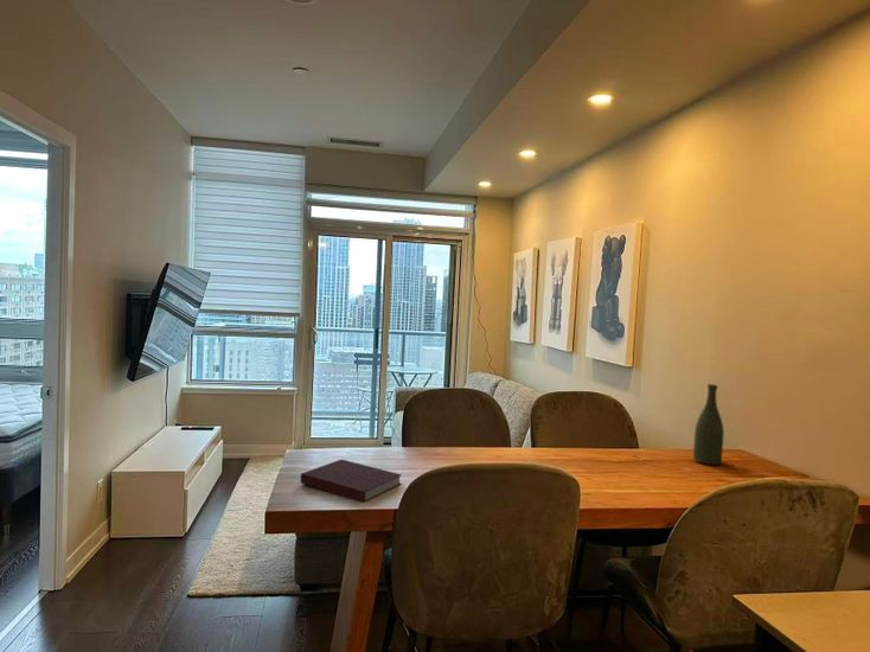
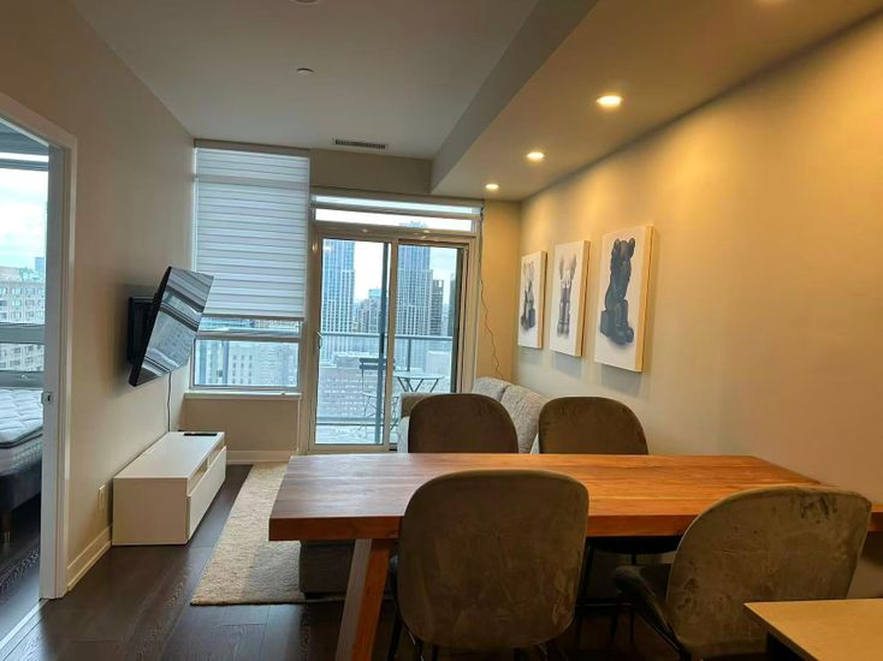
- bottle [692,383,725,466]
- notebook [300,458,403,504]
